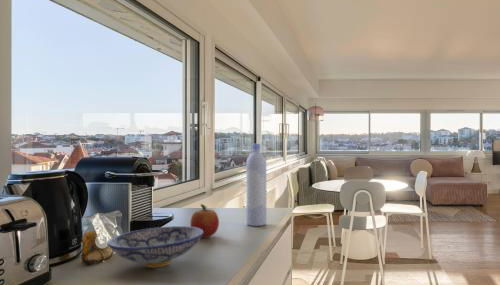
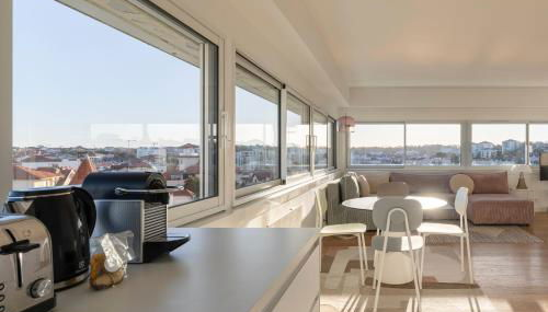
- fruit [190,203,220,239]
- bottle [245,143,267,227]
- bowl [106,225,203,269]
